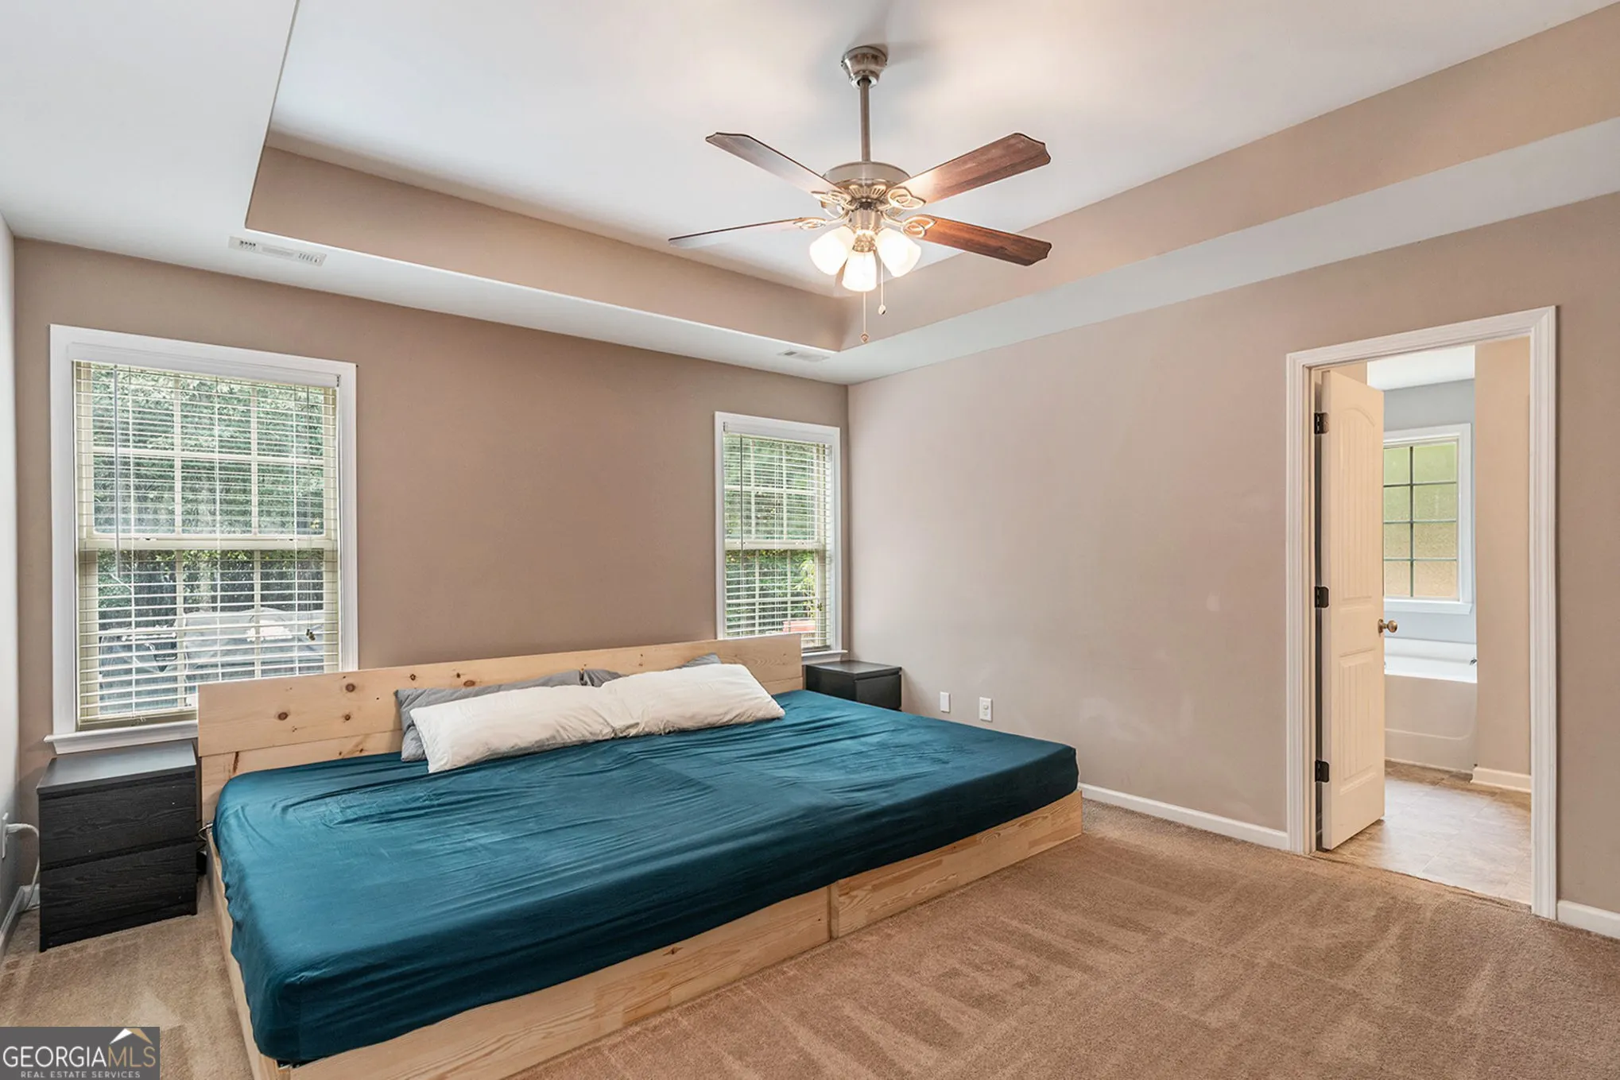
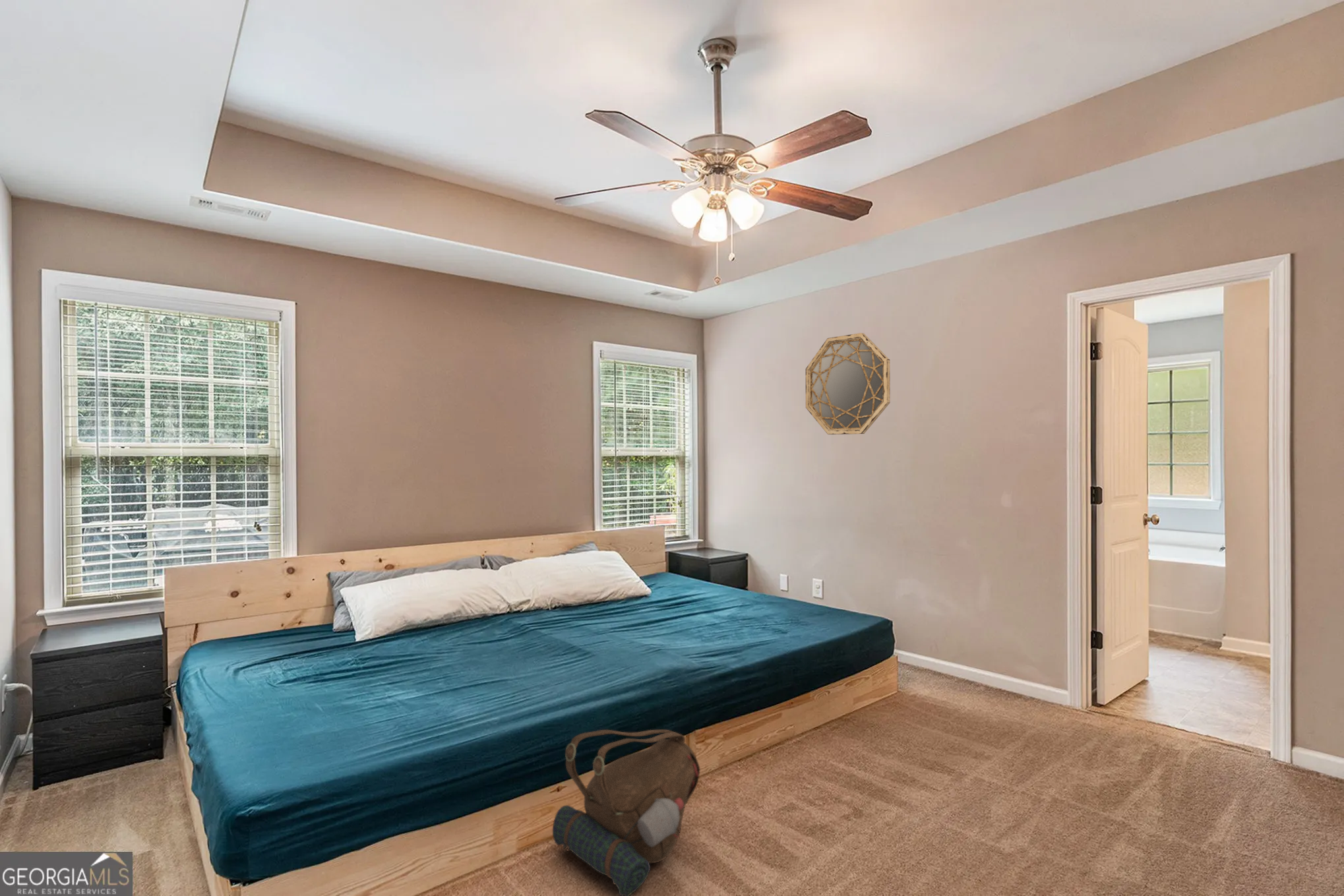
+ home mirror [805,332,891,435]
+ backpack [552,729,701,896]
